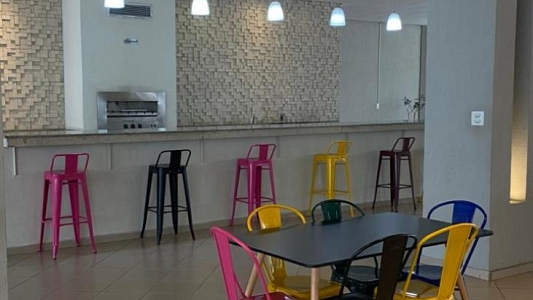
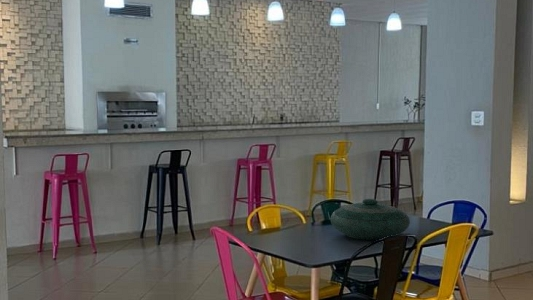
+ decorative bowl [329,198,411,241]
